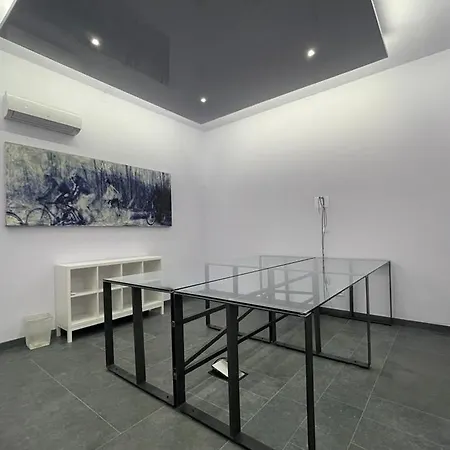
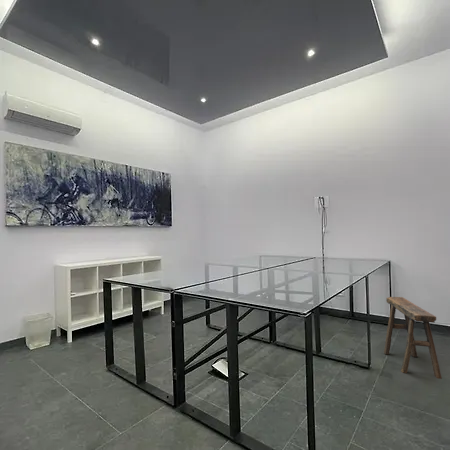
+ stool [383,296,443,380]
